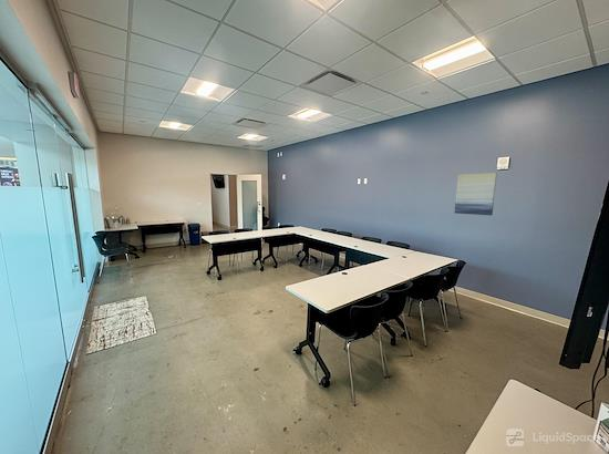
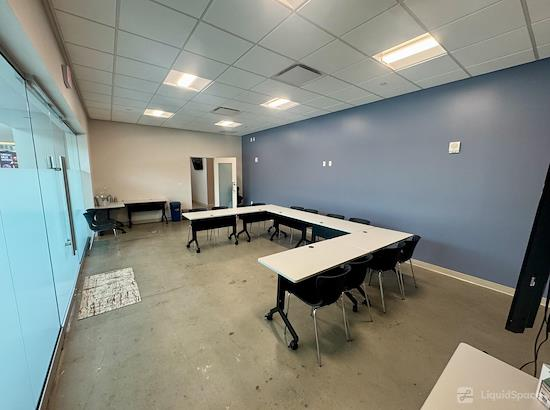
- wall art [454,172,498,217]
